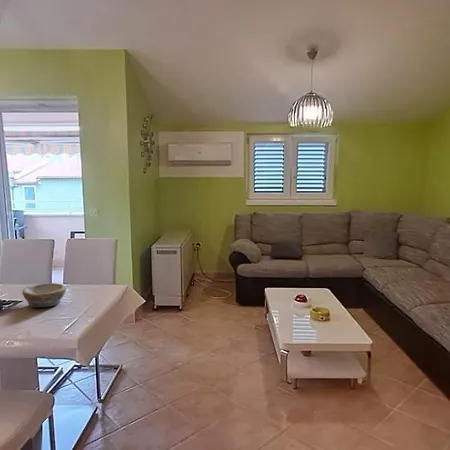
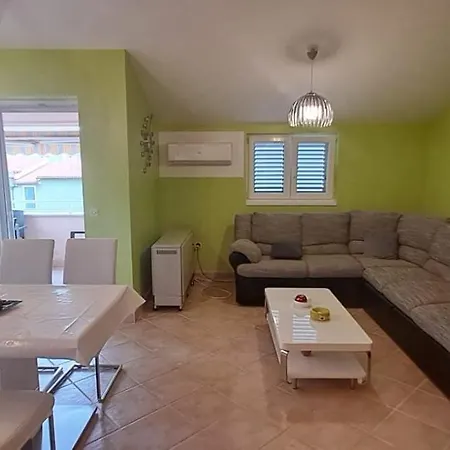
- bowl [22,282,67,308]
